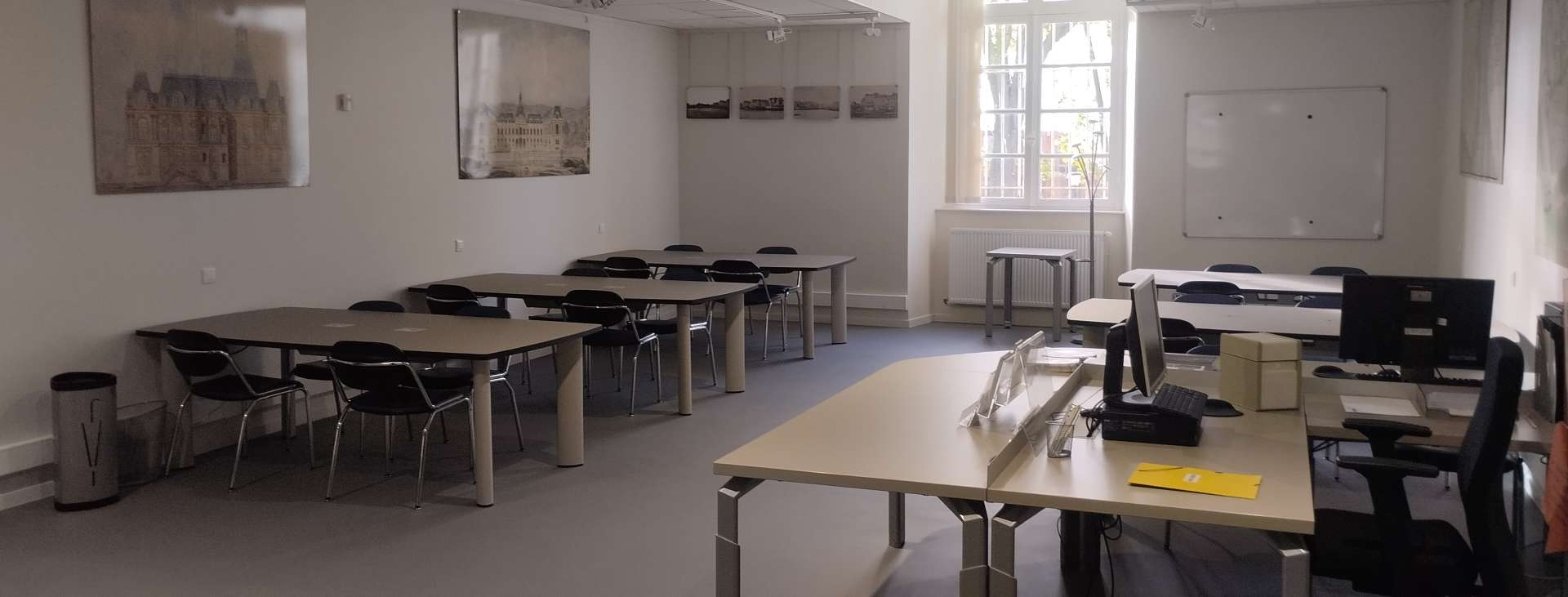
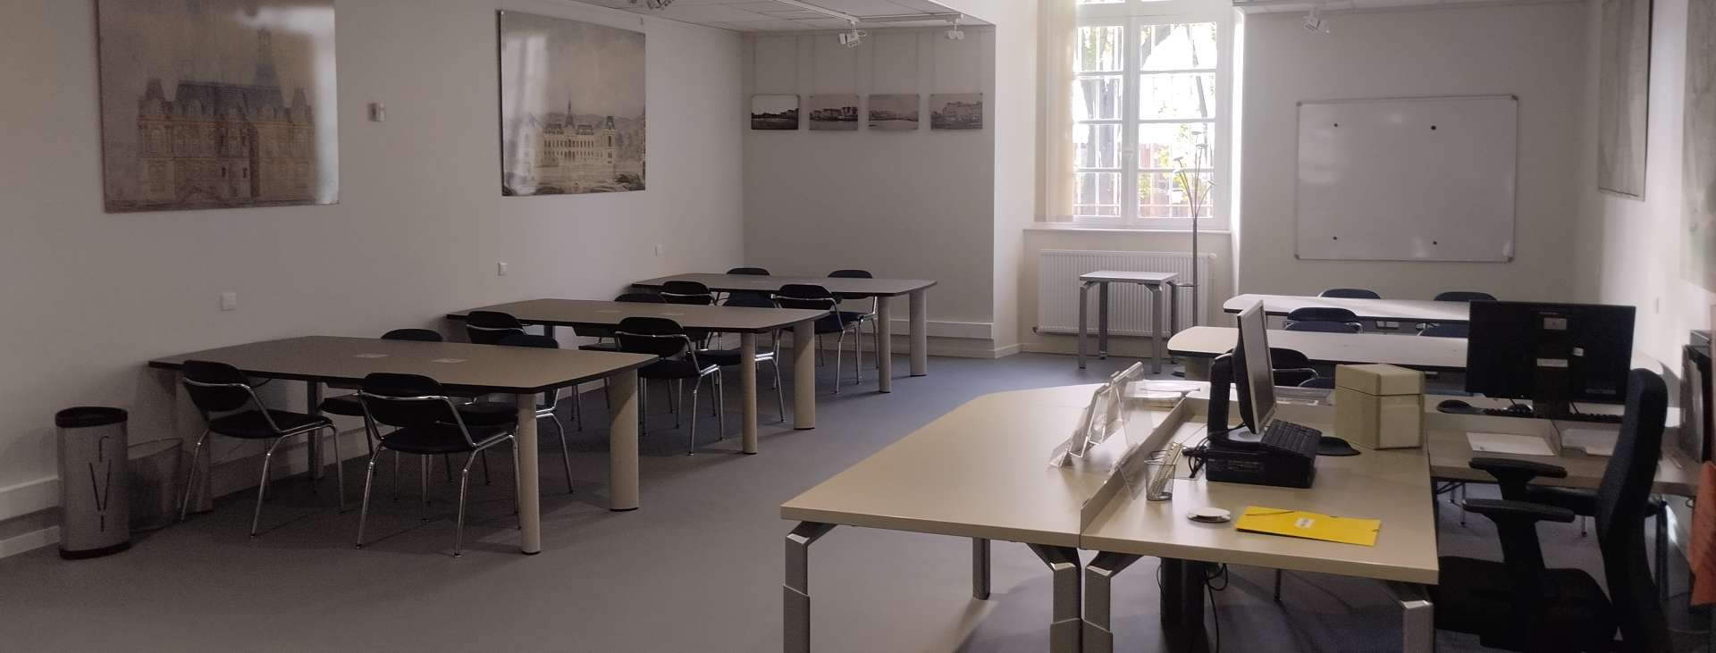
+ coaster [1187,506,1231,523]
